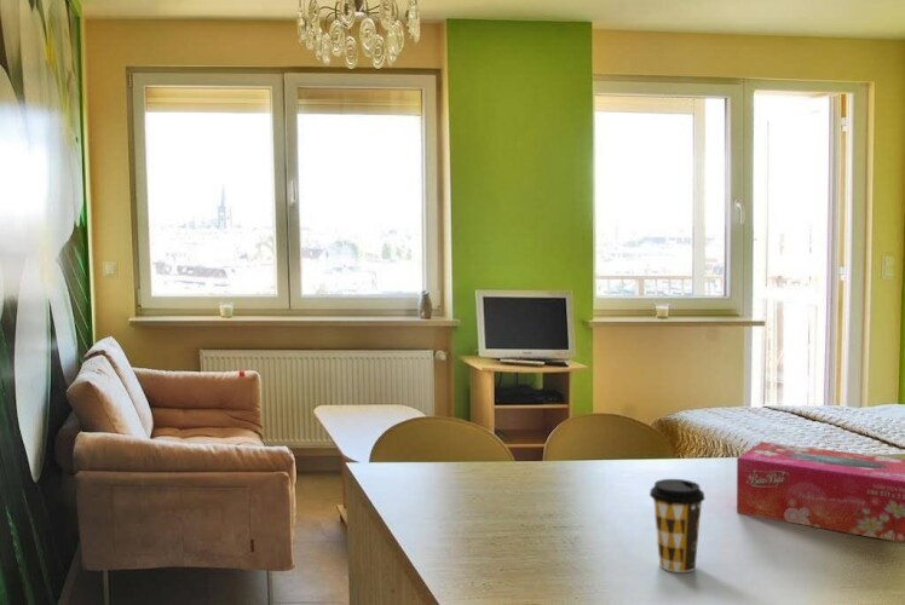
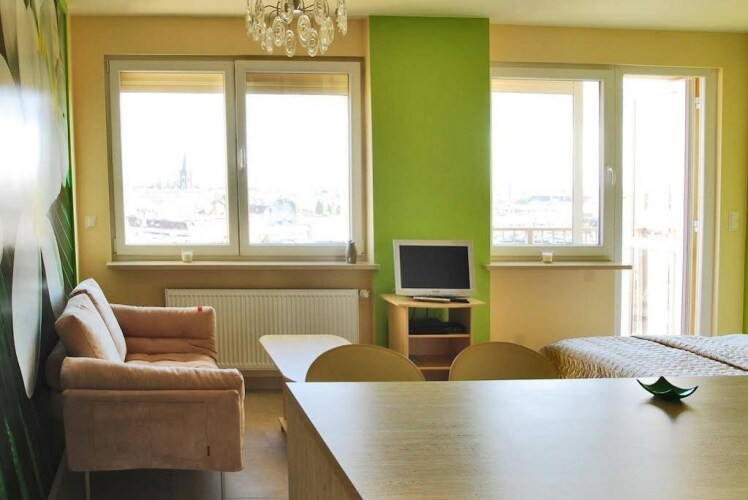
- tissue box [736,440,905,544]
- coffee cup [649,478,707,574]
